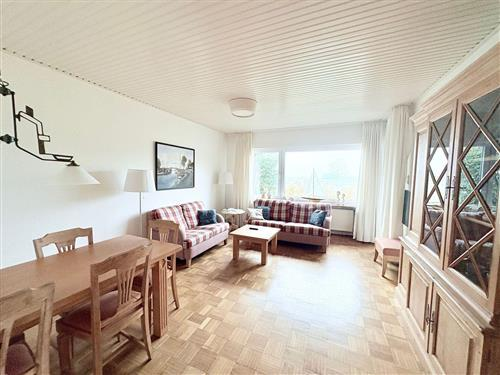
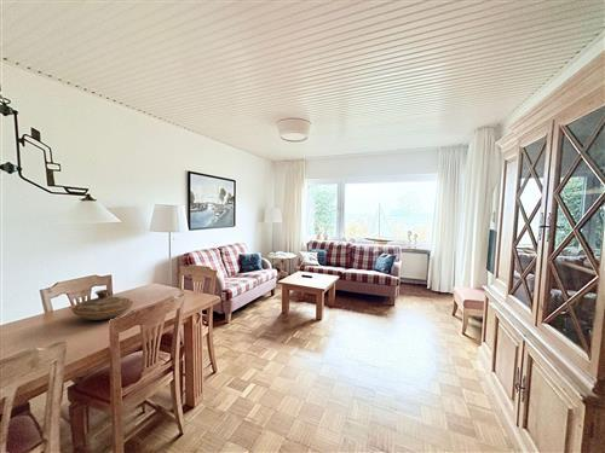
+ decorative bowl [70,289,134,321]
